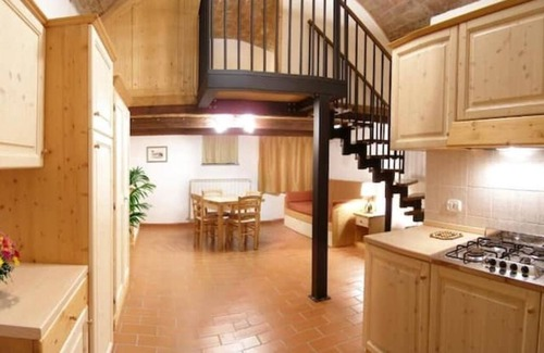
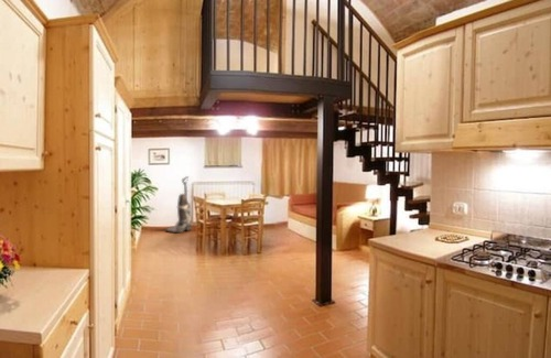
+ vacuum cleaner [165,175,193,234]
